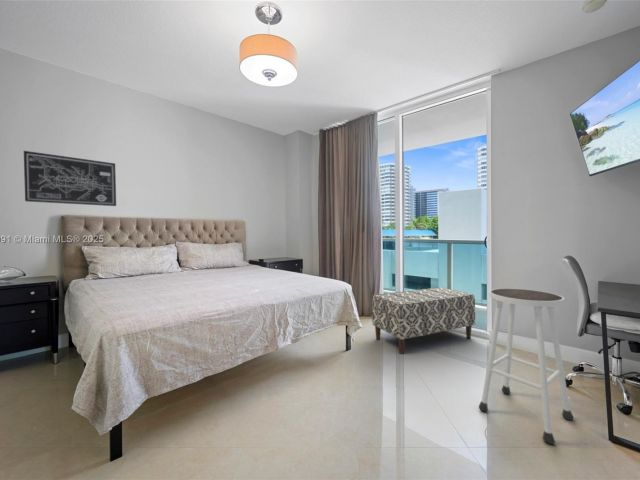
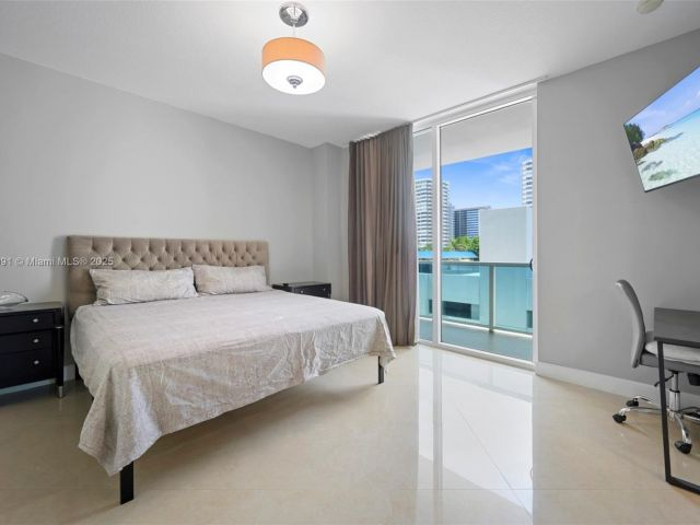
- wall art [23,150,117,207]
- stool [478,287,575,445]
- bench [371,286,476,355]
